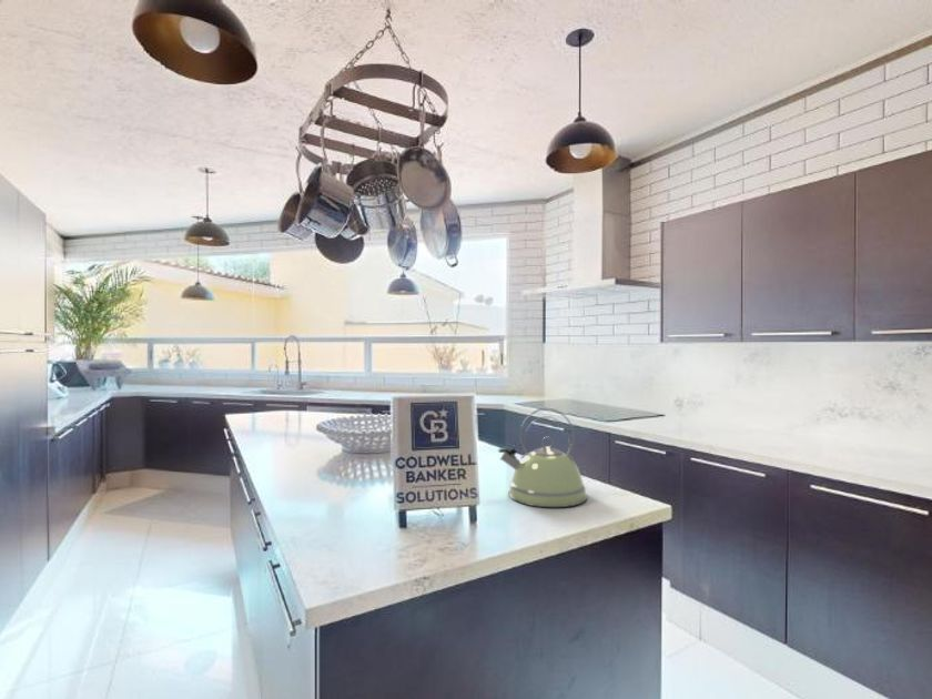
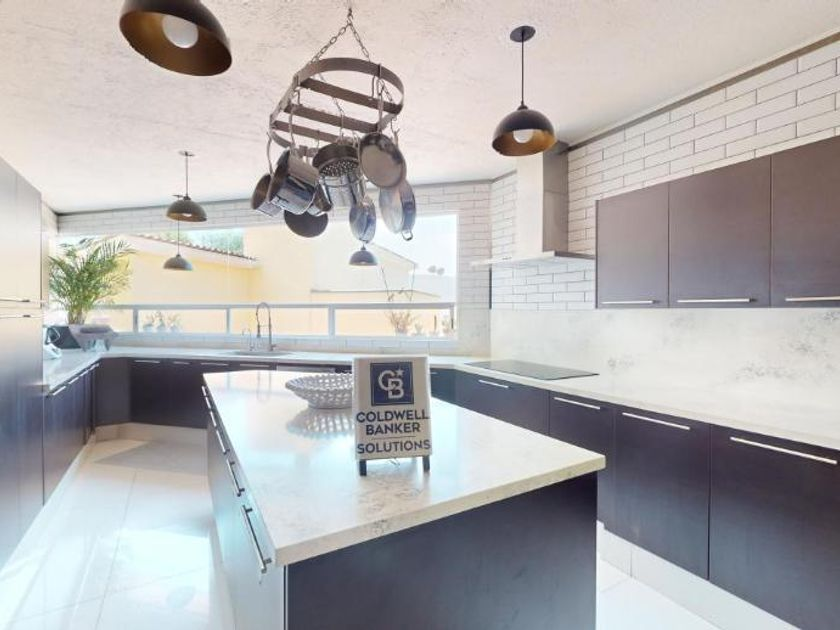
- kettle [497,406,588,508]
